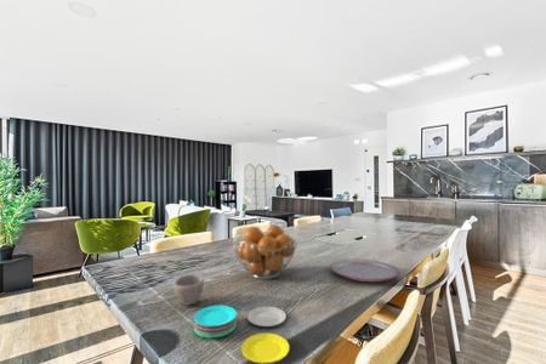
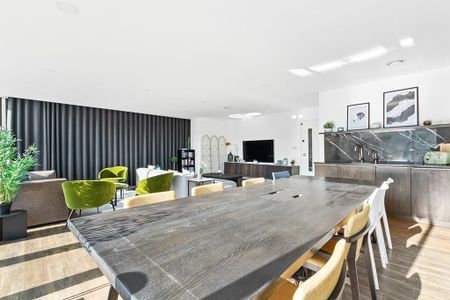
- cup [172,273,205,306]
- plate [193,305,290,364]
- fruit basket [232,223,298,280]
- plate [329,257,400,283]
